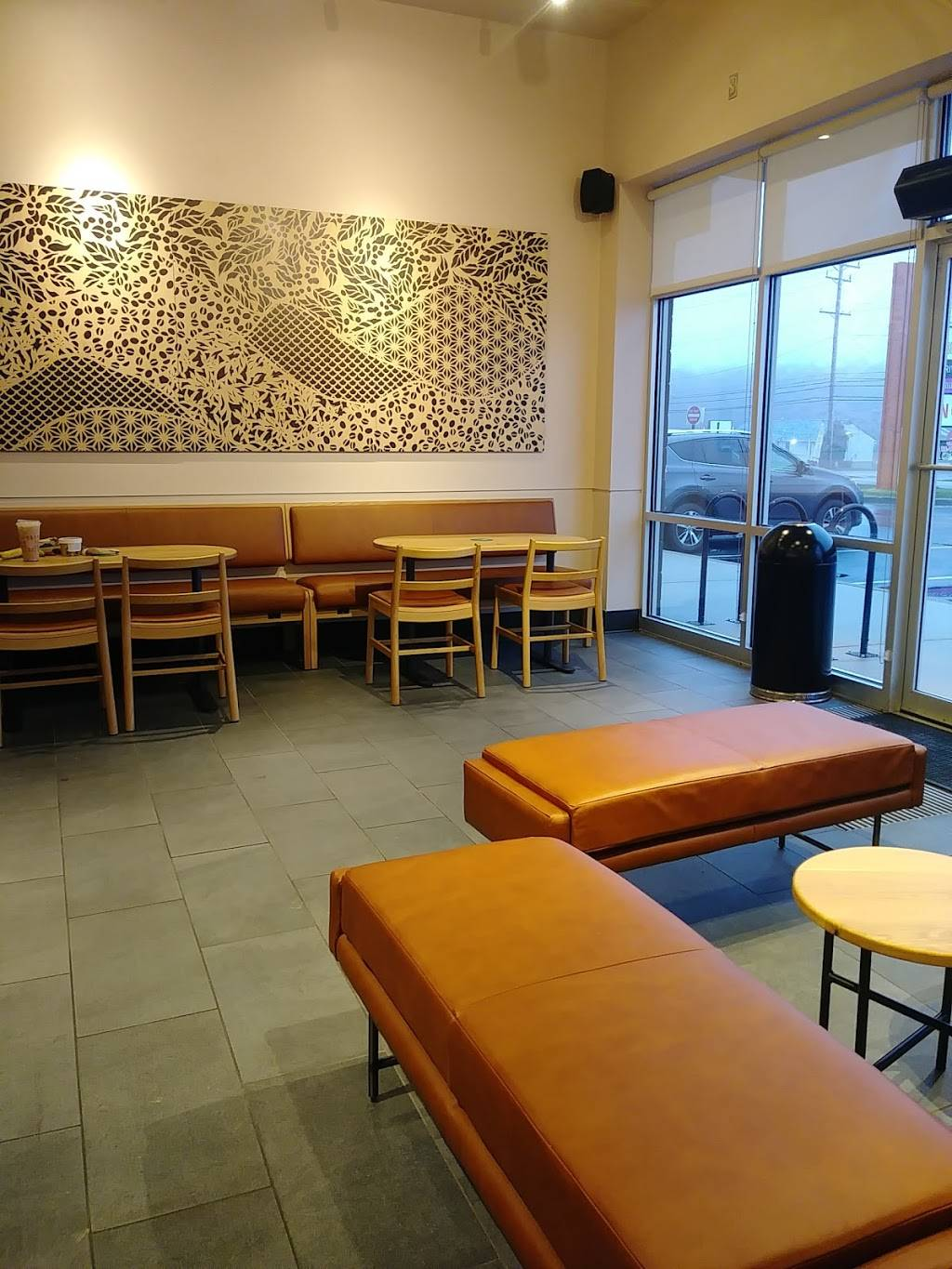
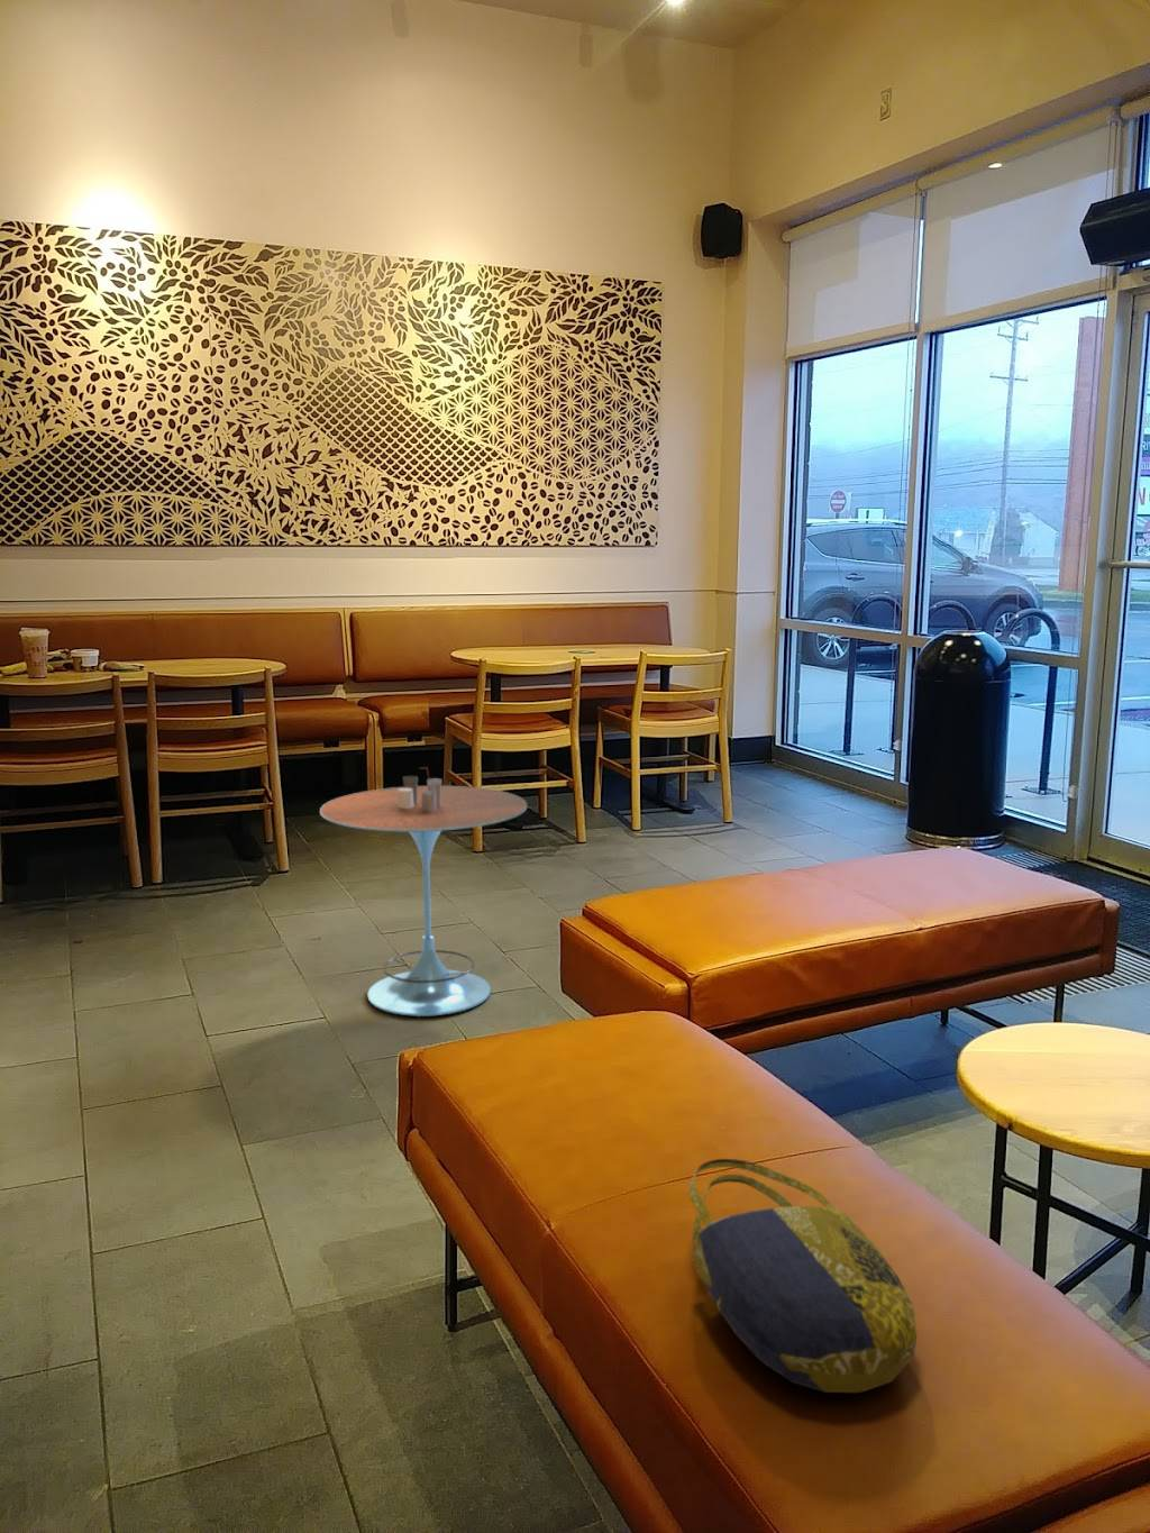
+ tote bag [689,1157,918,1394]
+ side table [319,766,528,1017]
